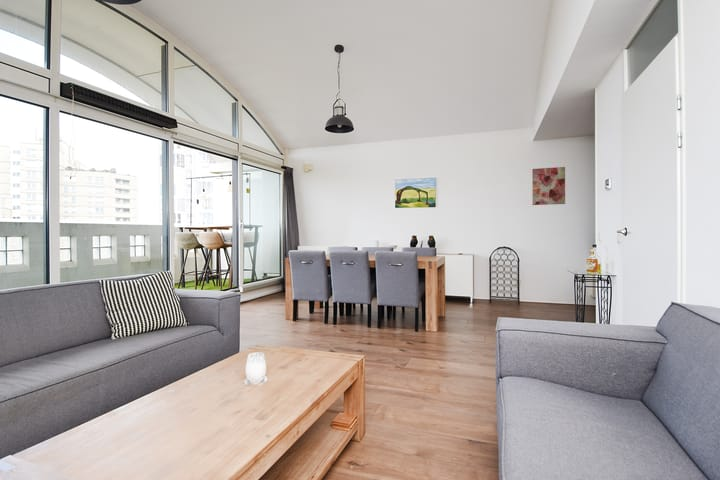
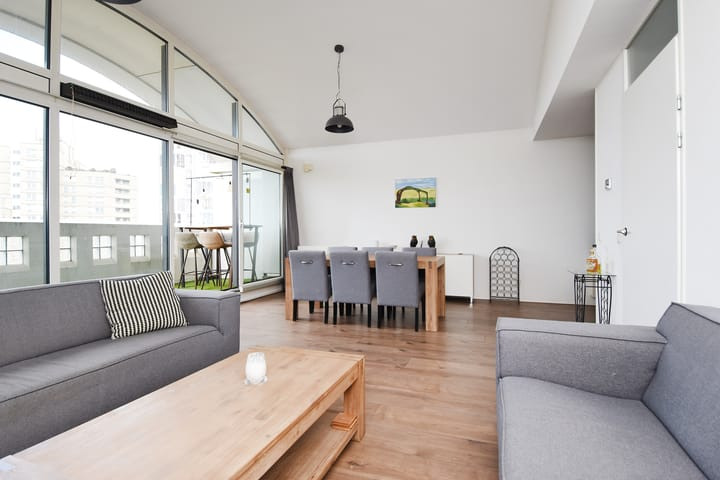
- wall art [531,166,566,206]
